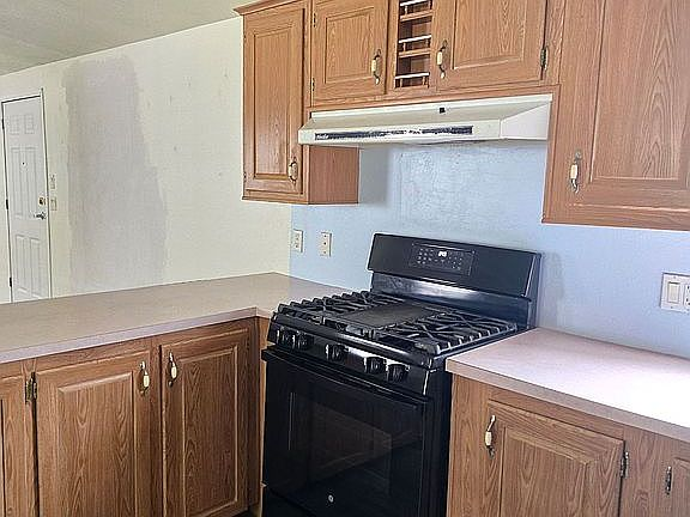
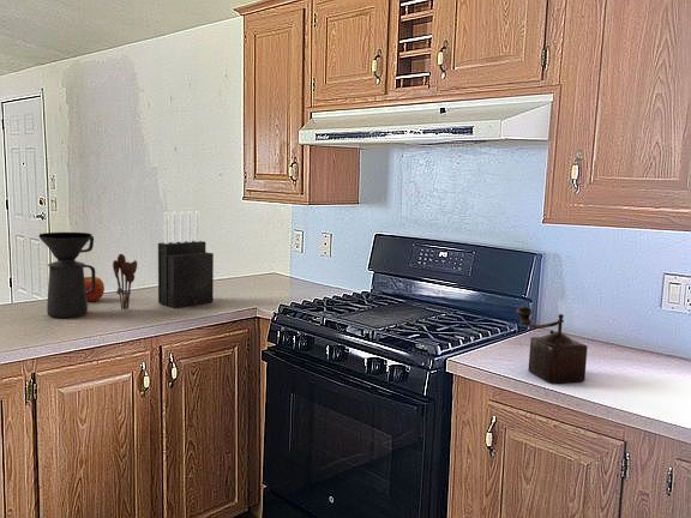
+ apple [84,276,106,302]
+ coffee maker [37,231,96,319]
+ utensil holder [112,253,138,311]
+ knife block [157,210,215,309]
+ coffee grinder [516,305,589,385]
